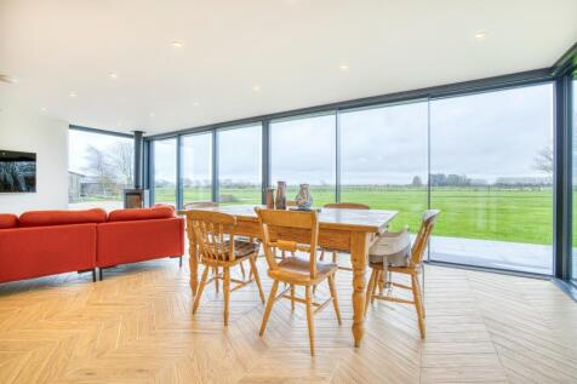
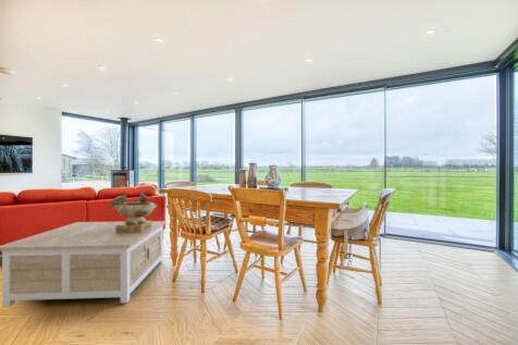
+ coffee table [0,220,168,308]
+ birdbath [107,190,158,233]
